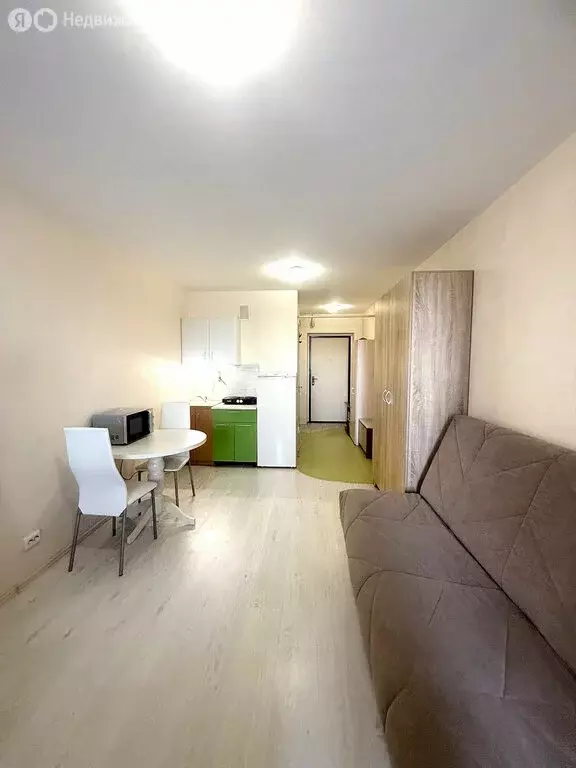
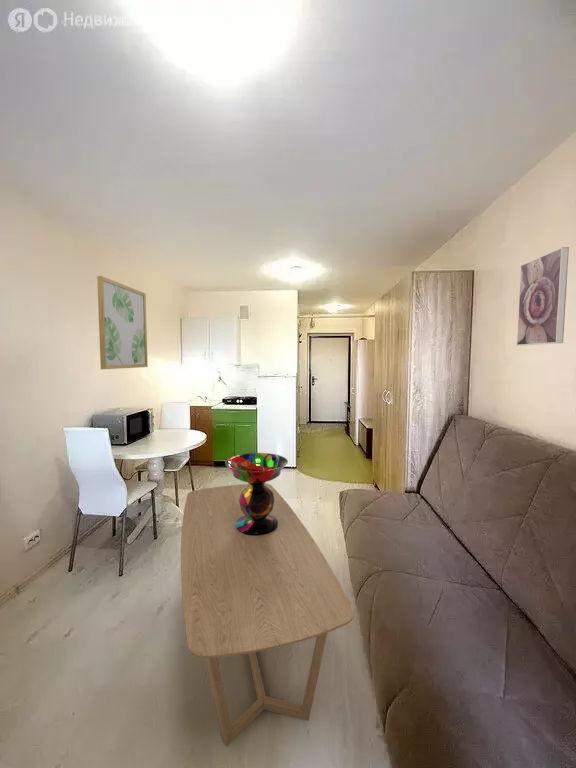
+ wall art [96,275,149,370]
+ decorative bowl [224,452,289,536]
+ coffee table [180,483,355,747]
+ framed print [516,246,570,346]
